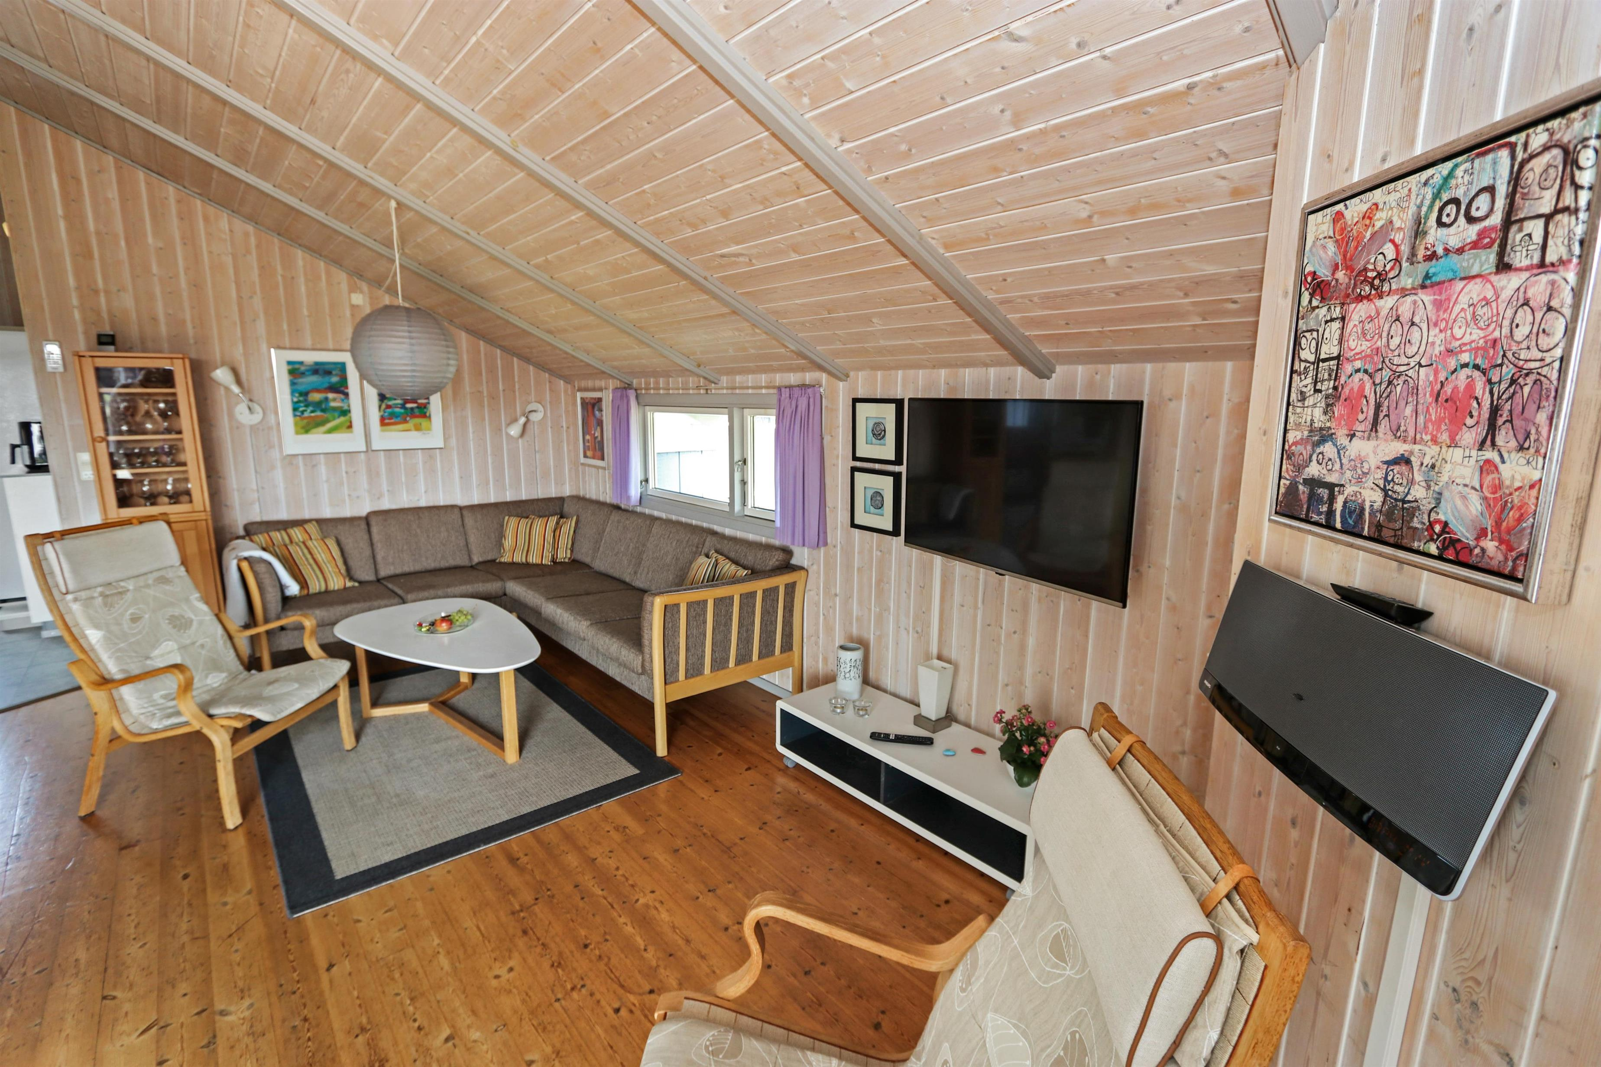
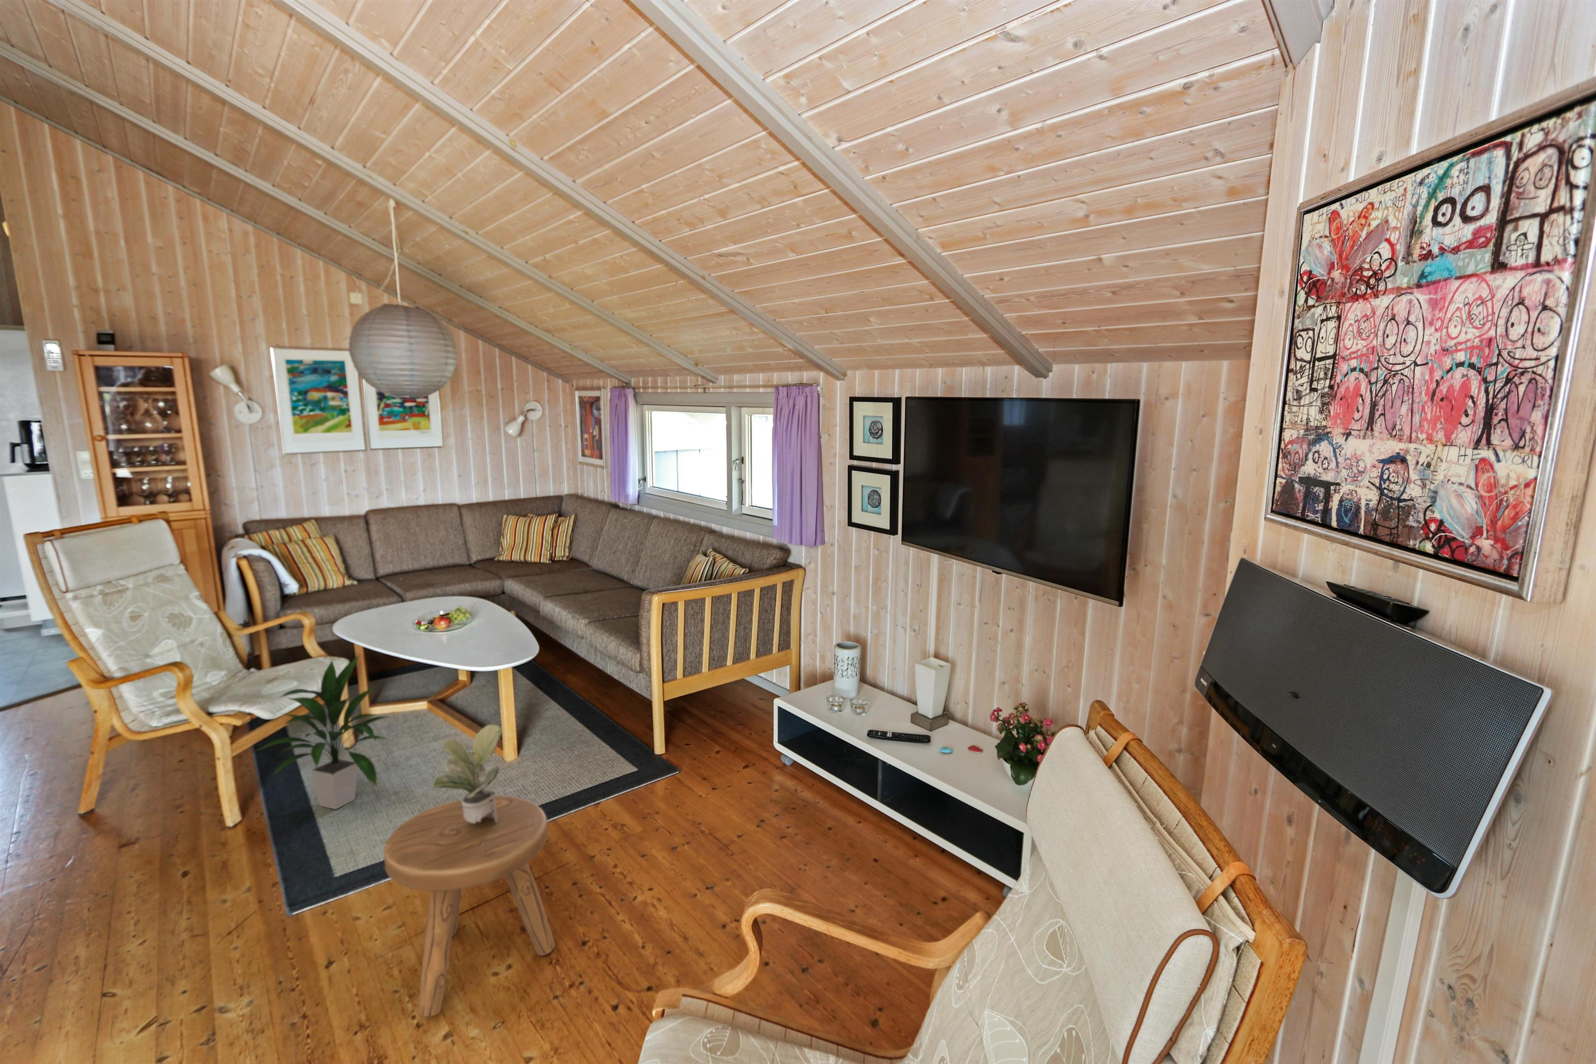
+ potted plant [431,723,504,823]
+ stool [384,796,556,1016]
+ indoor plant [254,654,391,810]
